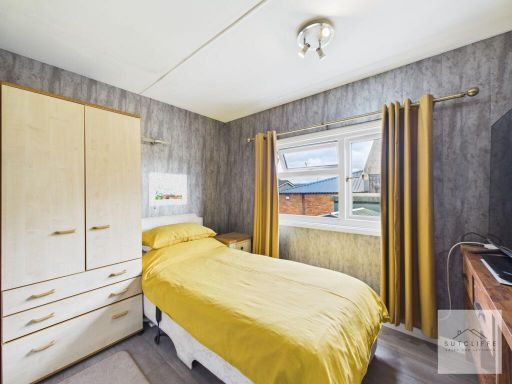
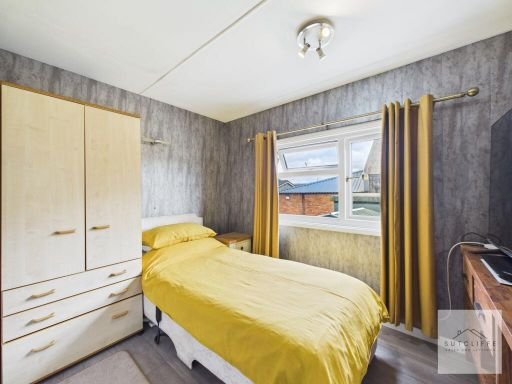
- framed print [148,171,188,207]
